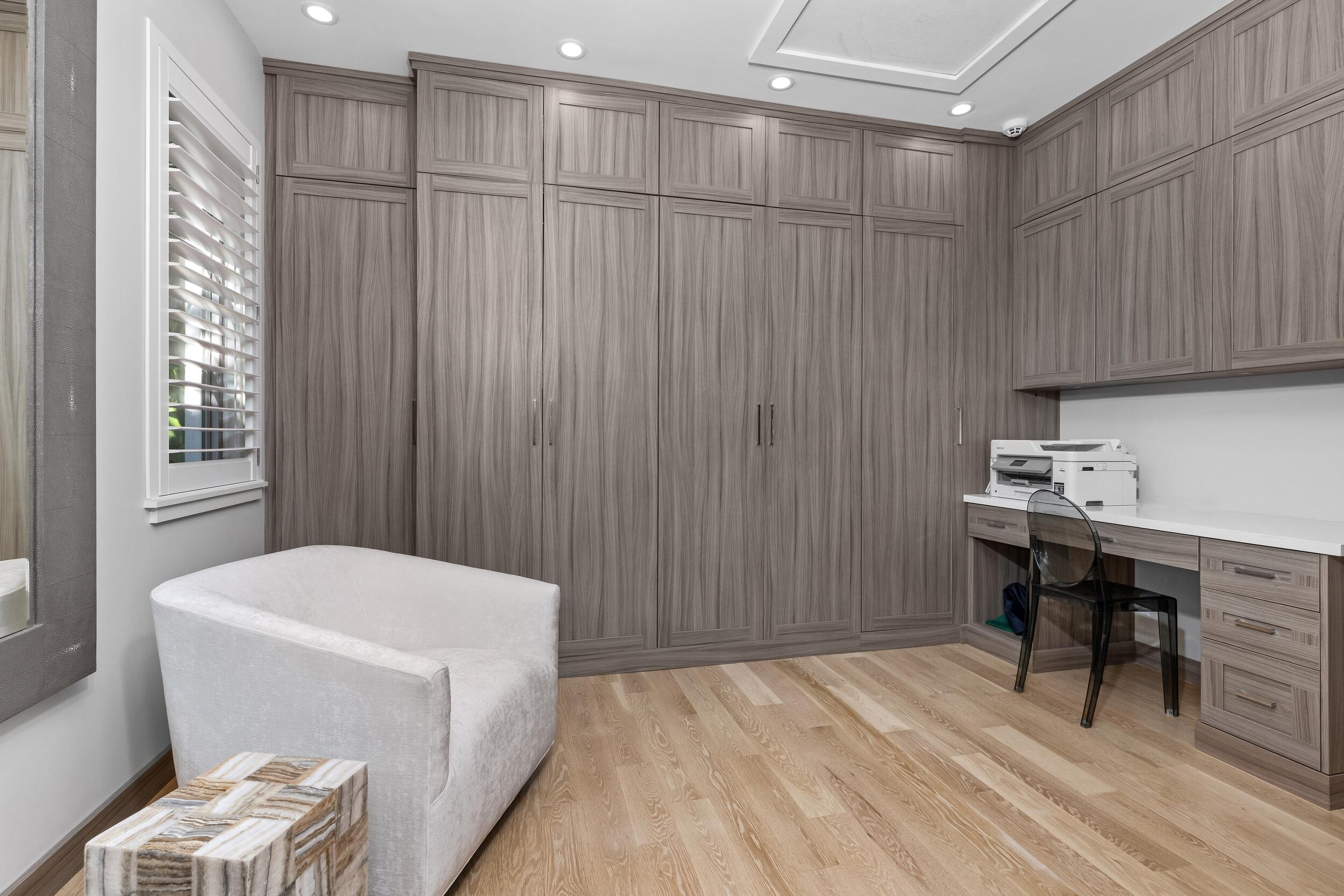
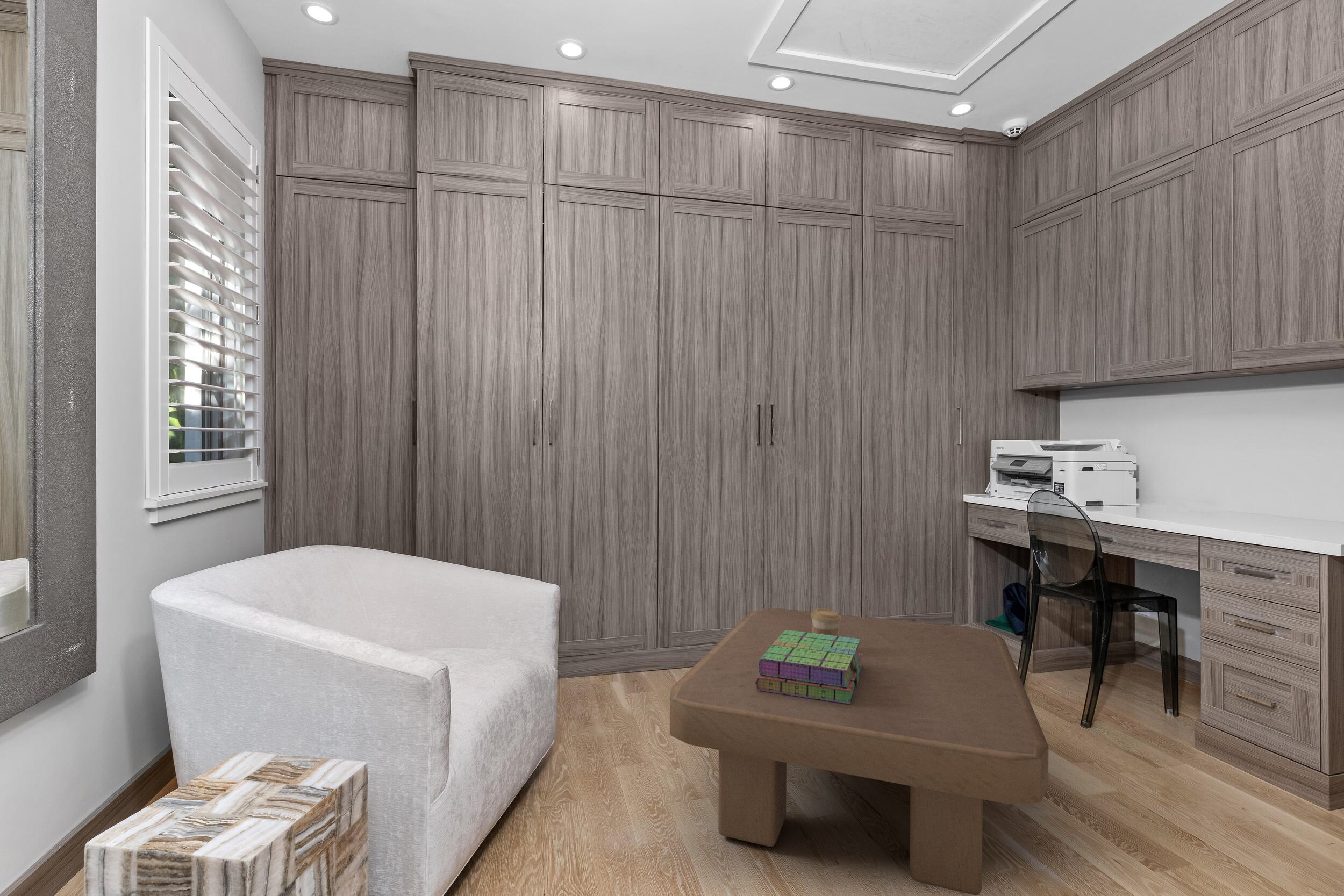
+ coffee table [669,608,1049,896]
+ coffee cup [811,608,840,636]
+ stack of books [755,630,863,705]
